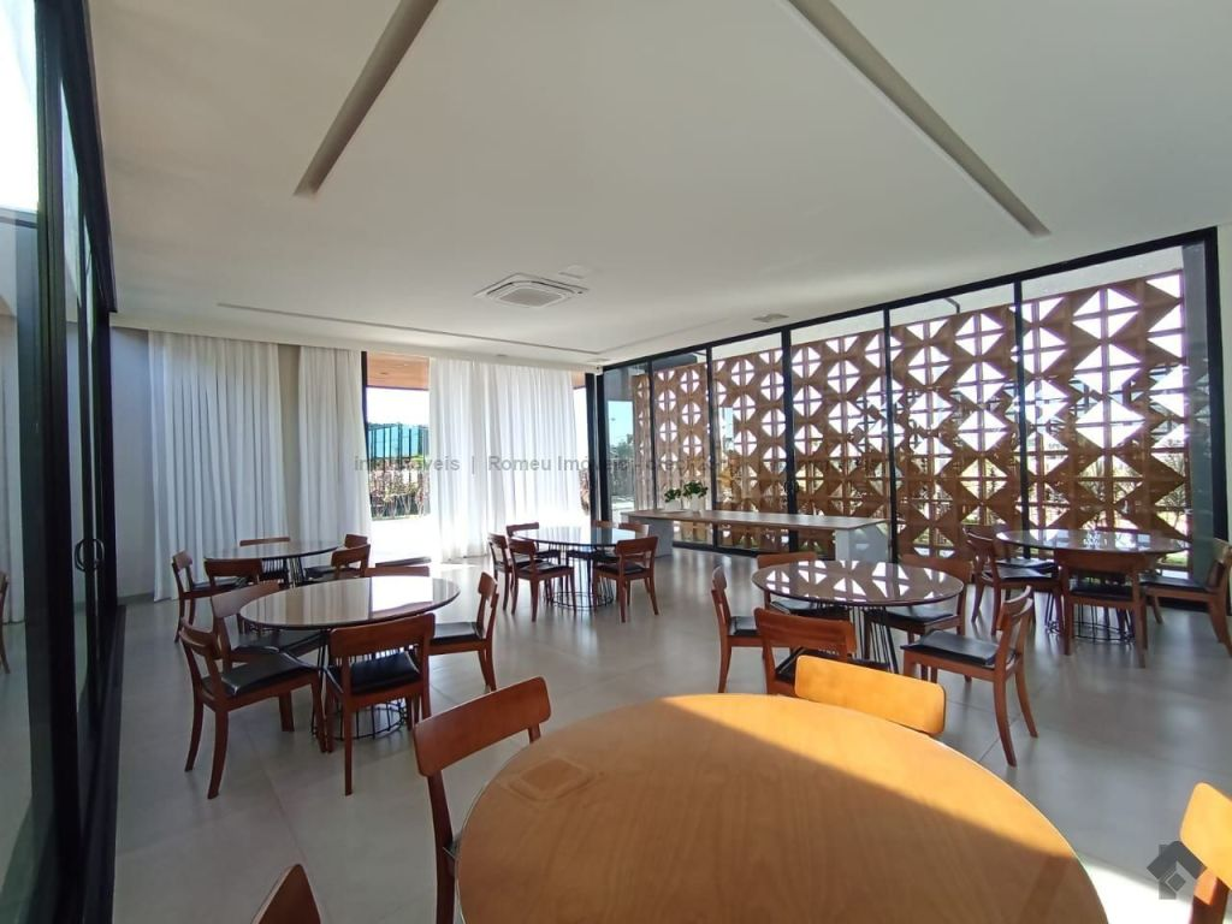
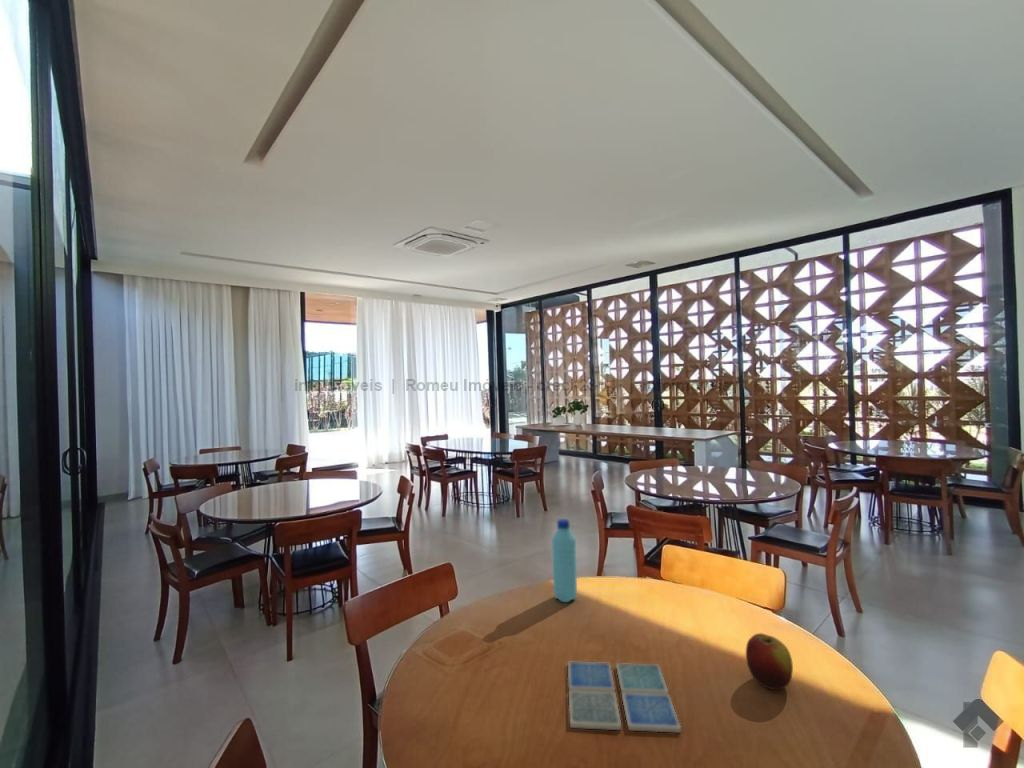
+ drink coaster [567,661,682,734]
+ apple [745,632,794,691]
+ water bottle [551,518,578,603]
